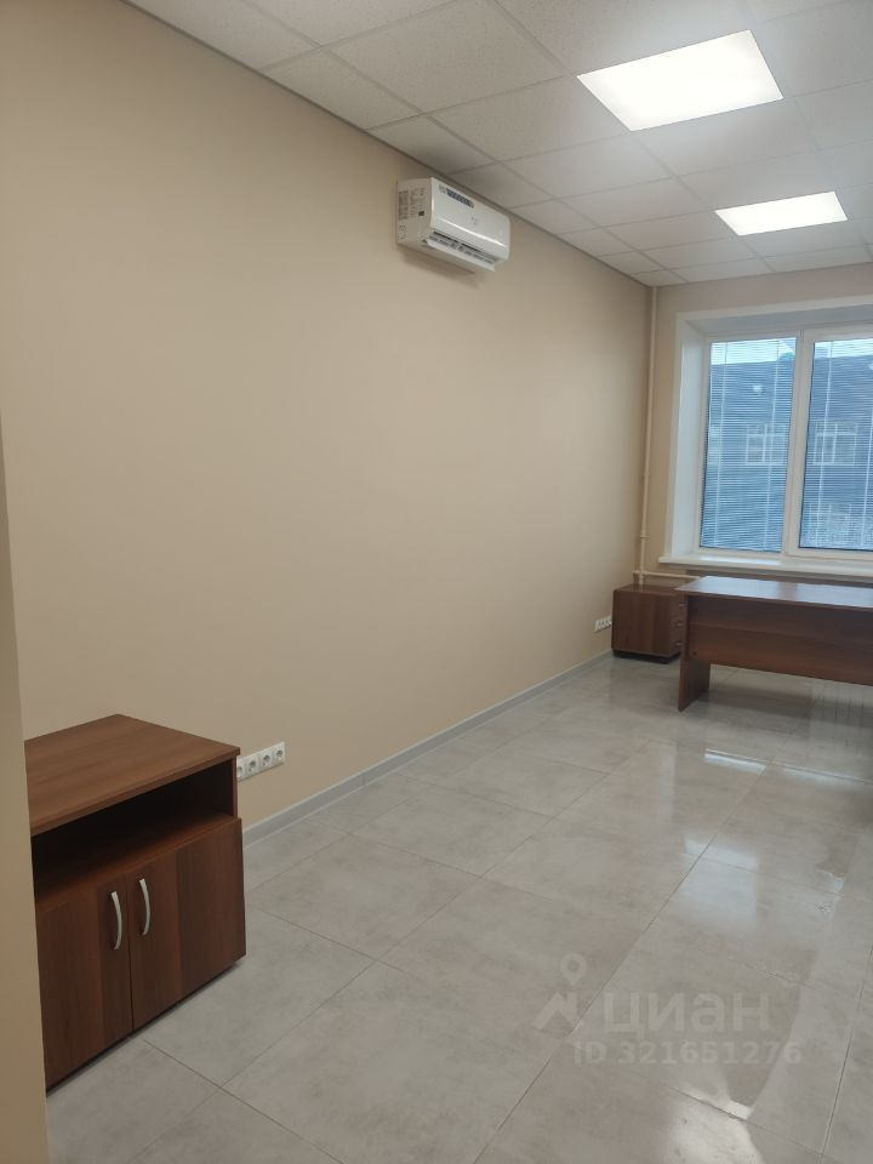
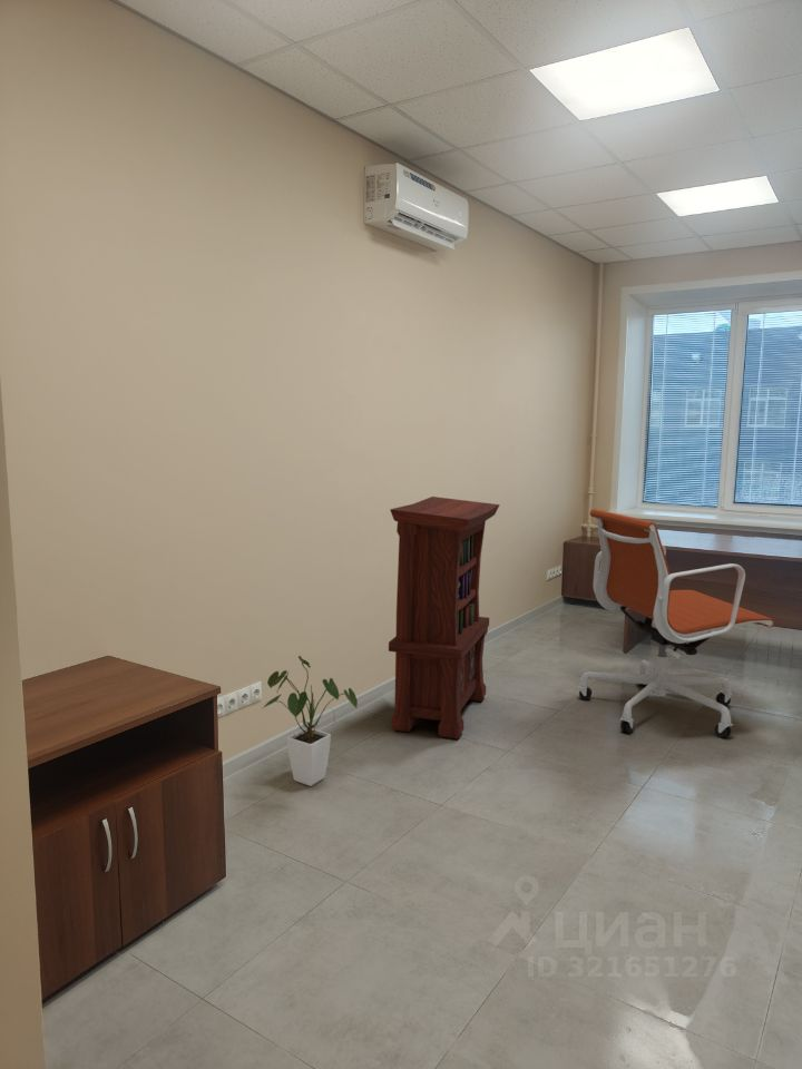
+ lectern [388,496,501,739]
+ office chair [577,508,775,738]
+ house plant [262,655,359,787]
